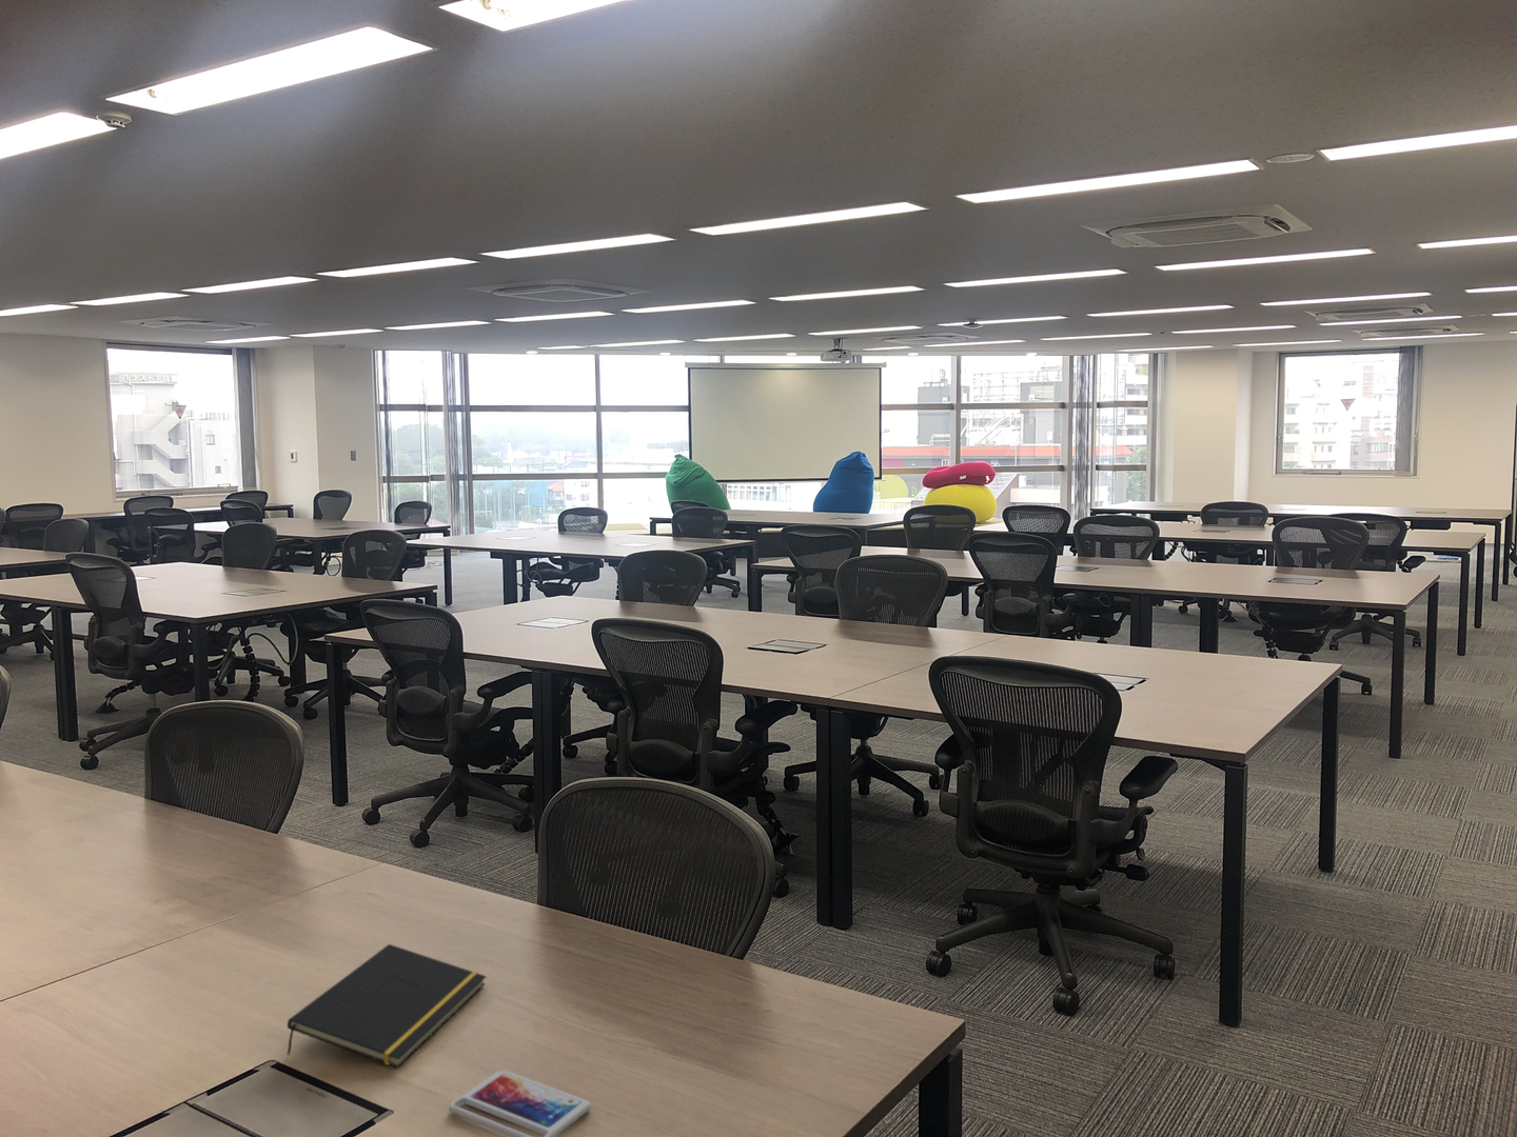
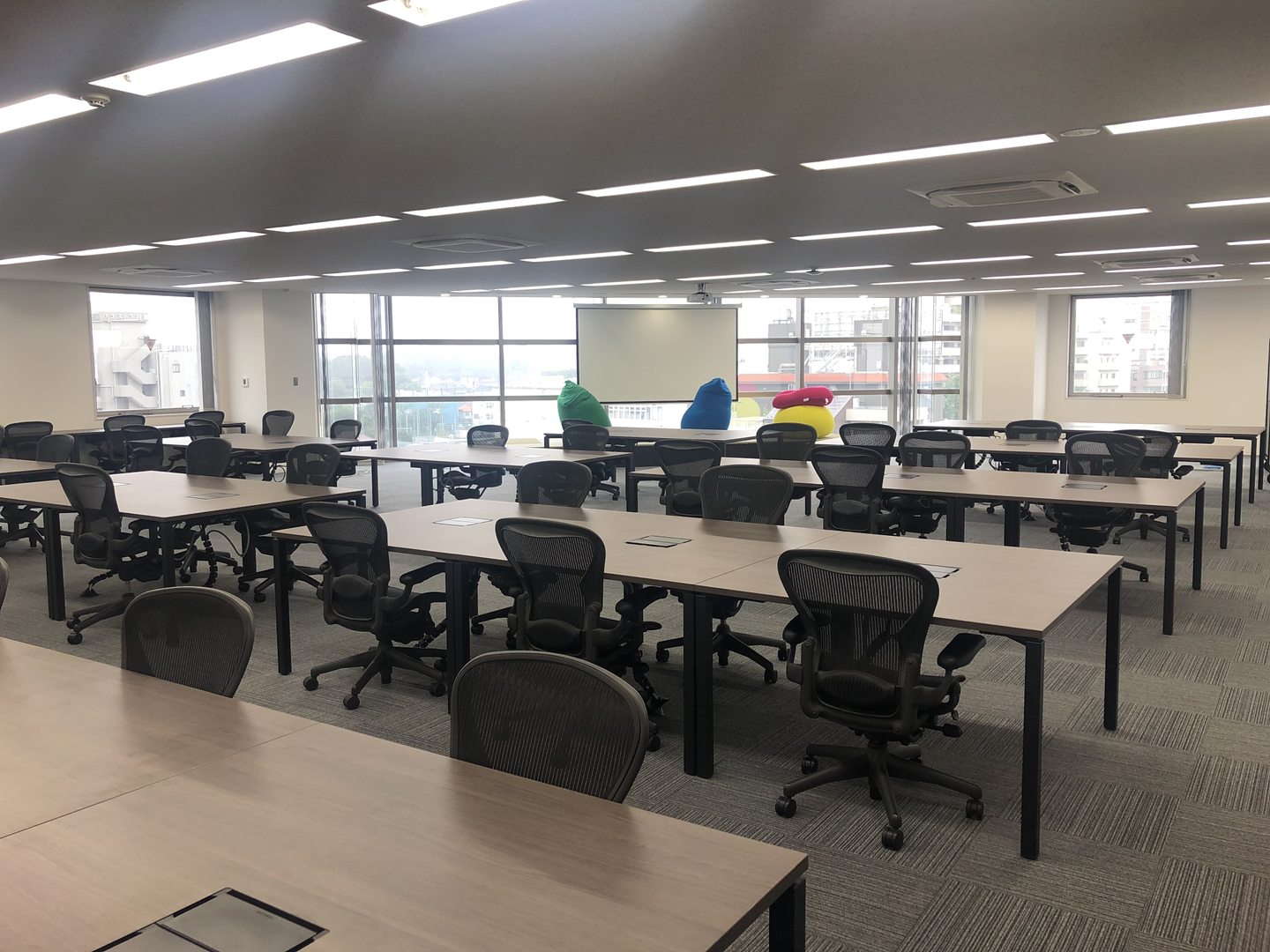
- smartphone [448,1070,592,1137]
- notepad [285,944,486,1069]
